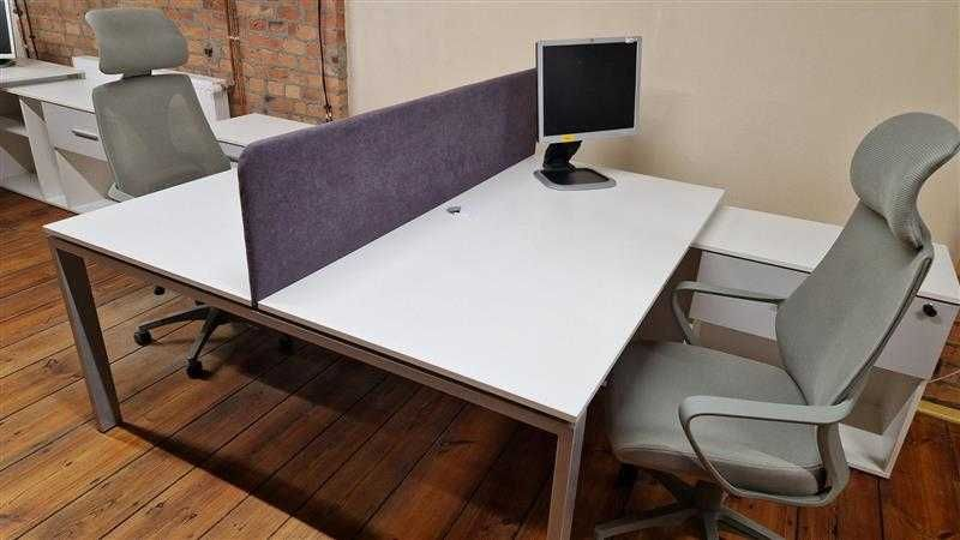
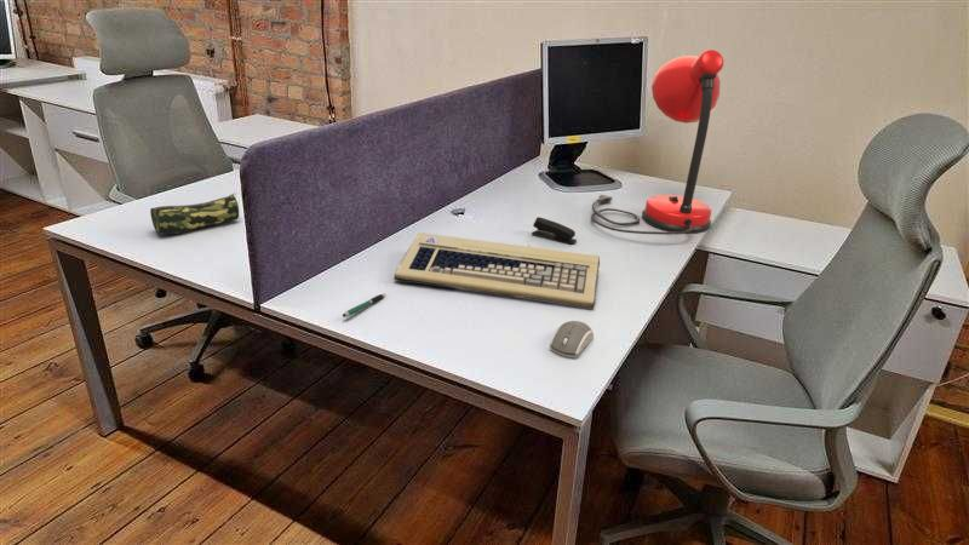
+ computer keyboard [392,231,601,310]
+ desk lamp [590,48,724,236]
+ pencil case [149,193,240,235]
+ computer mouse [549,320,595,358]
+ pen [342,293,386,319]
+ stapler [531,216,578,245]
